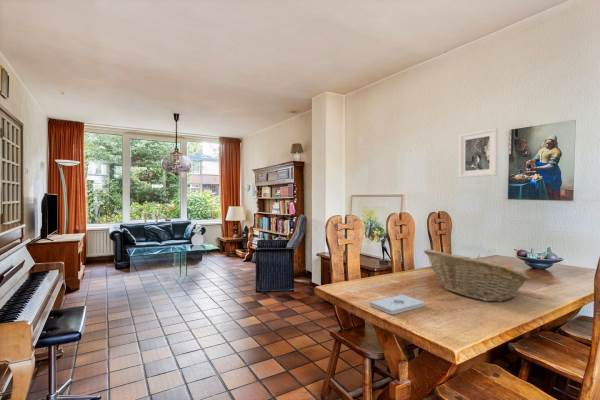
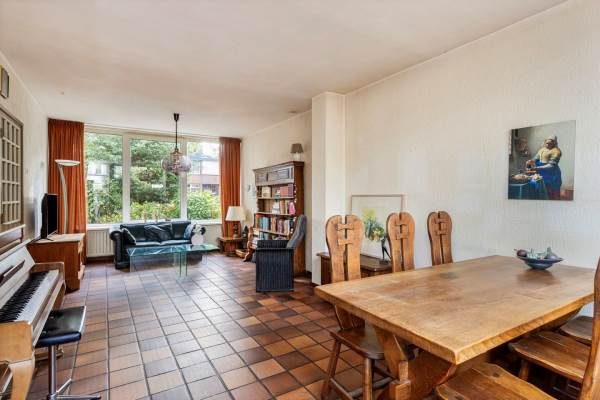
- notepad [369,294,425,315]
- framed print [458,127,499,179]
- fruit basket [423,248,531,303]
